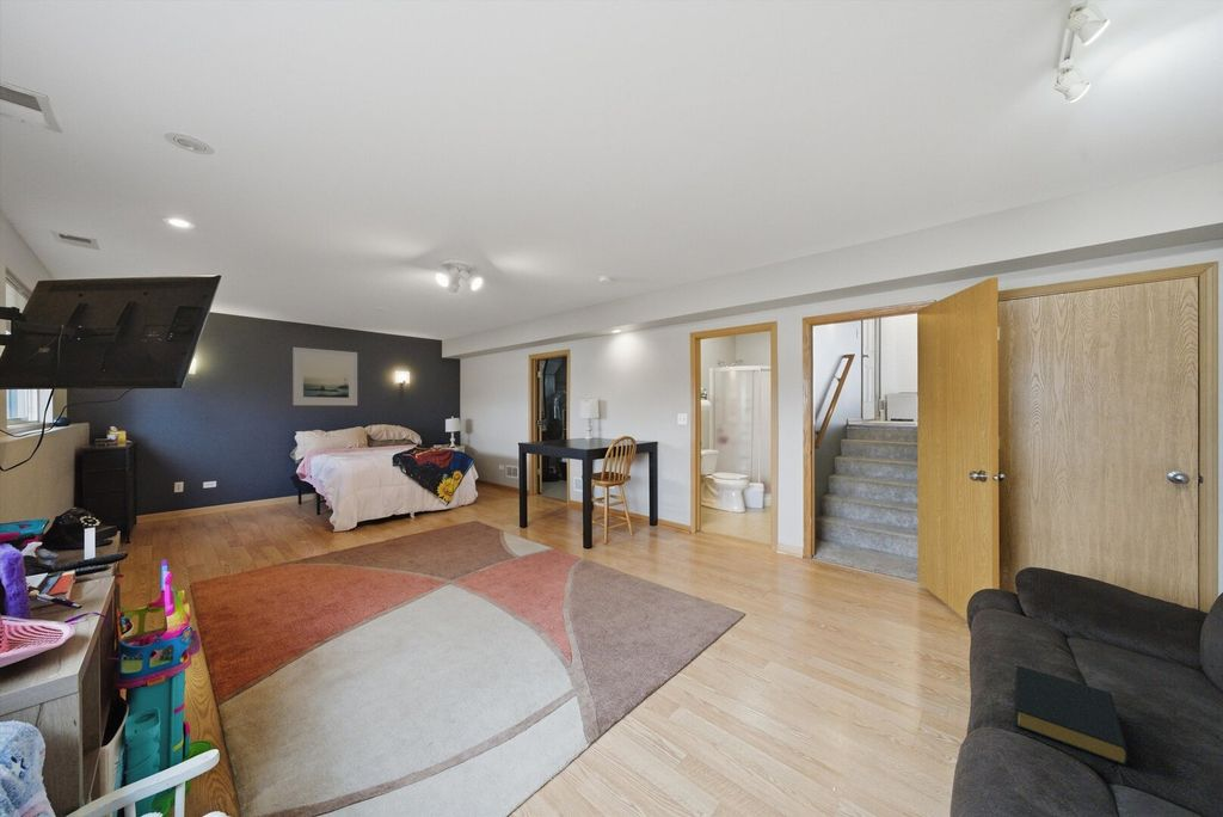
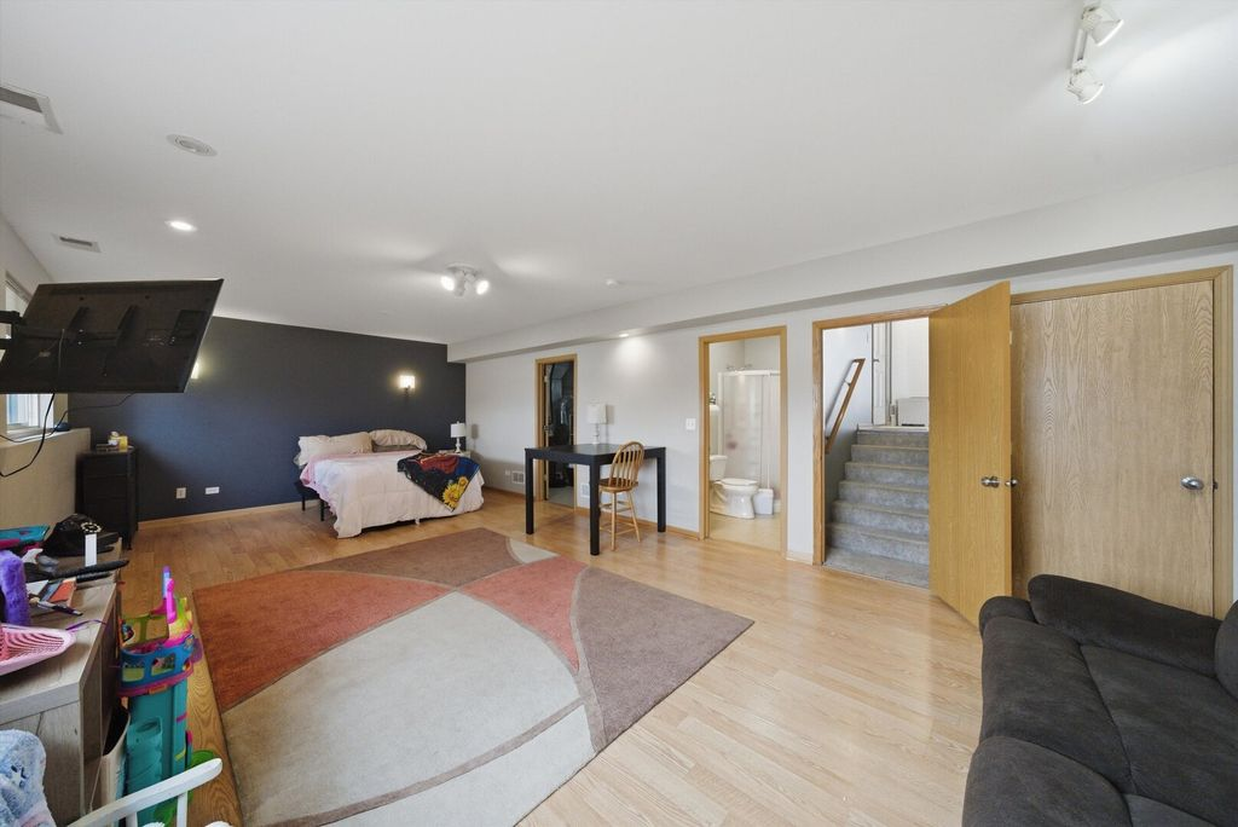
- hardback book [1013,664,1130,767]
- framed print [291,346,358,406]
